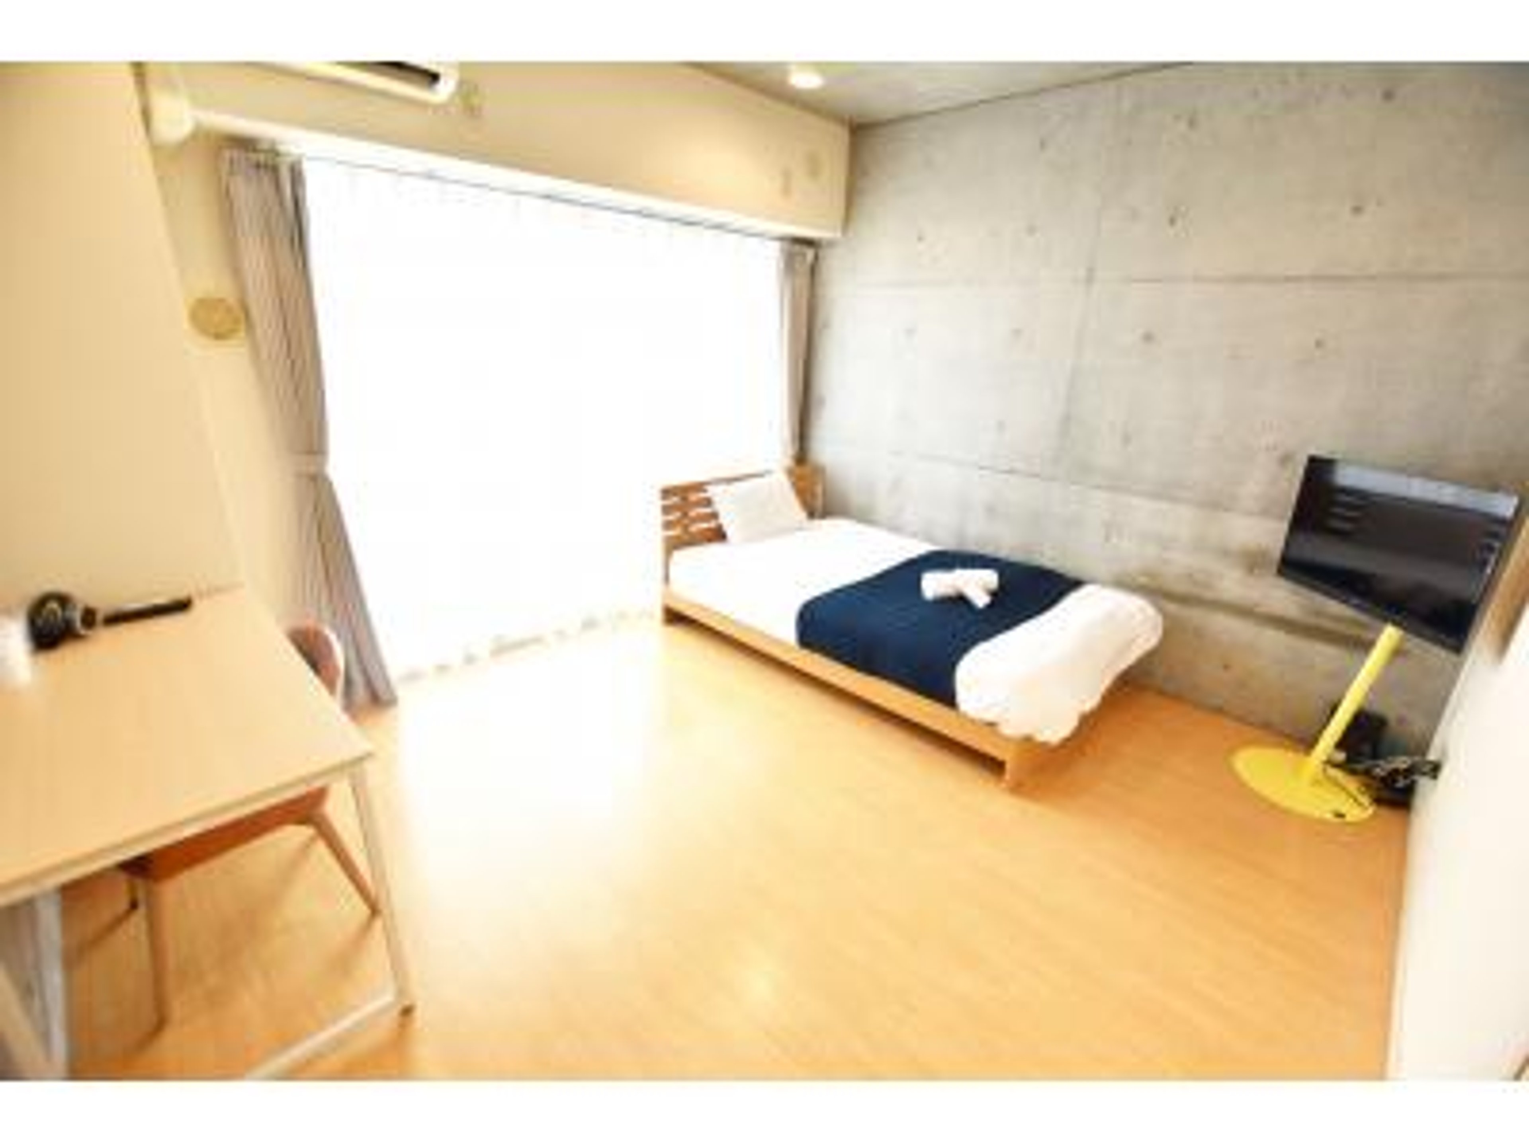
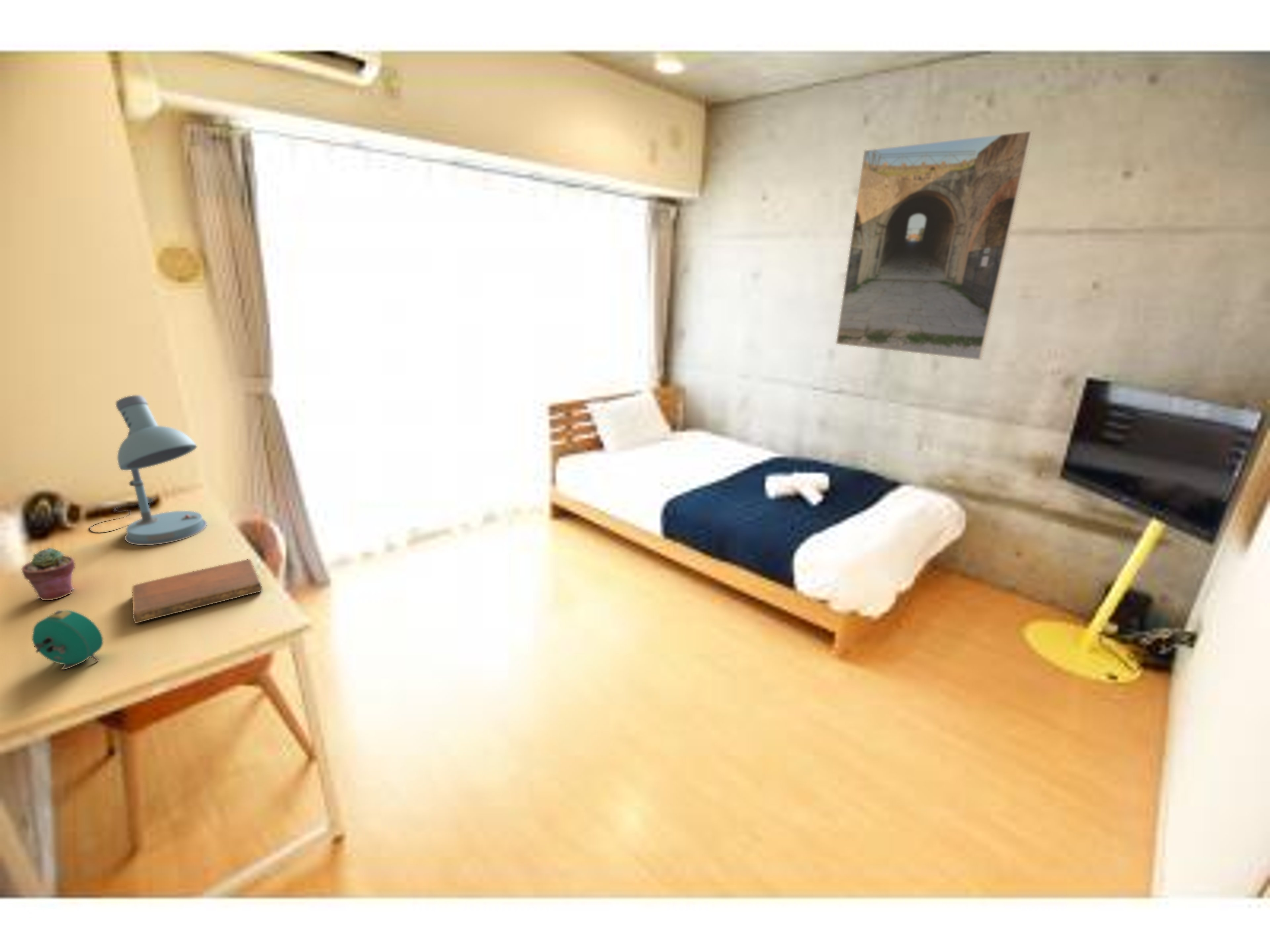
+ potted succulent [21,547,75,601]
+ notebook [132,559,262,624]
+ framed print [835,130,1034,361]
+ alarm clock [32,610,104,670]
+ desk lamp [89,395,207,546]
